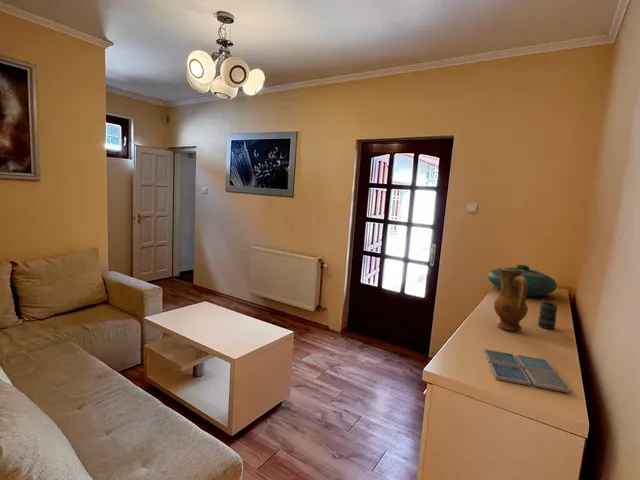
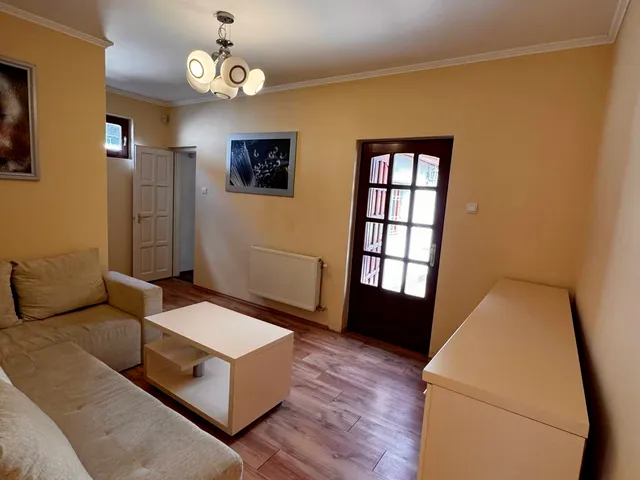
- decorative bowl [487,264,558,298]
- mug [537,299,558,330]
- drink coaster [483,348,573,394]
- ceramic jug [493,267,529,332]
